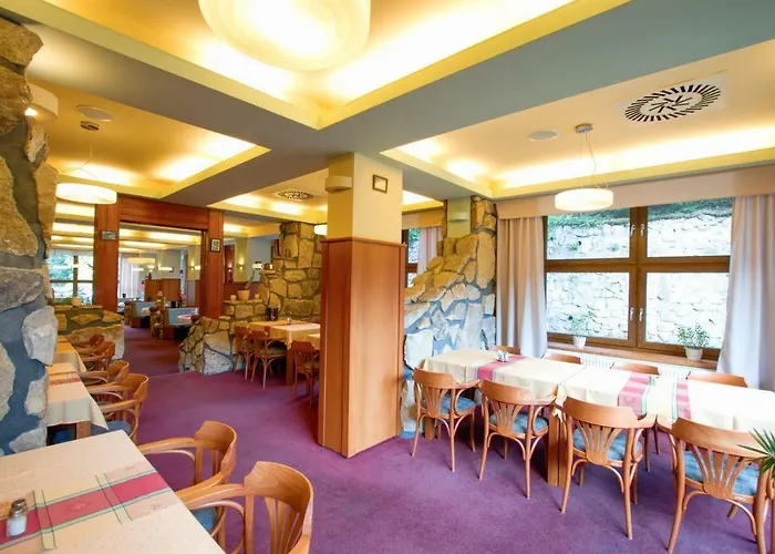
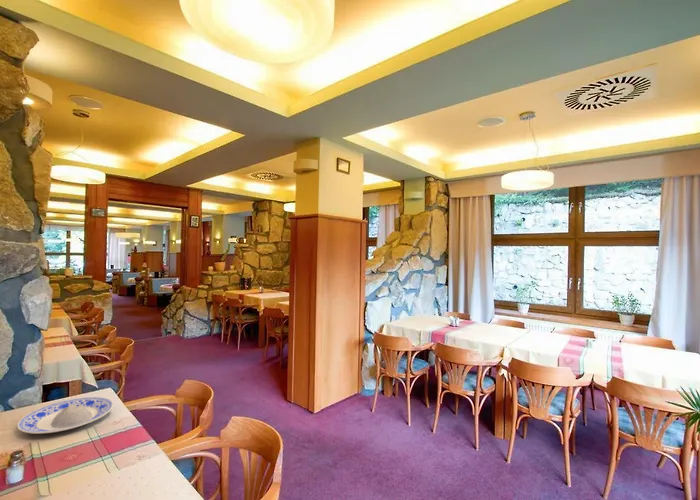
+ plate [16,396,115,435]
